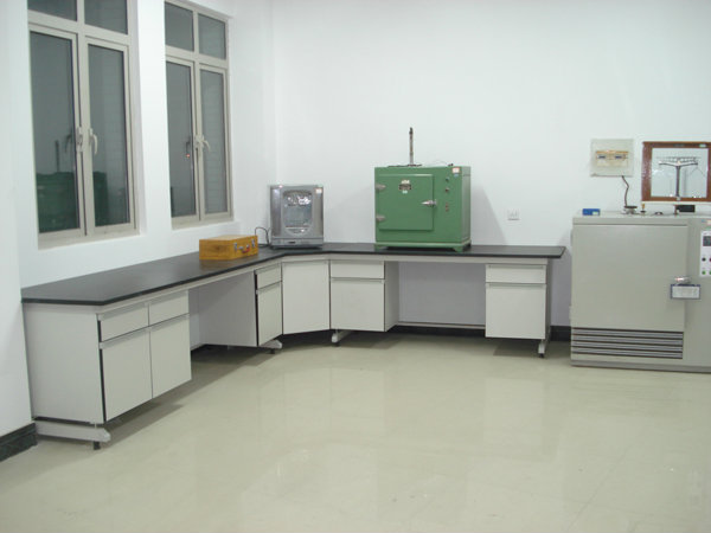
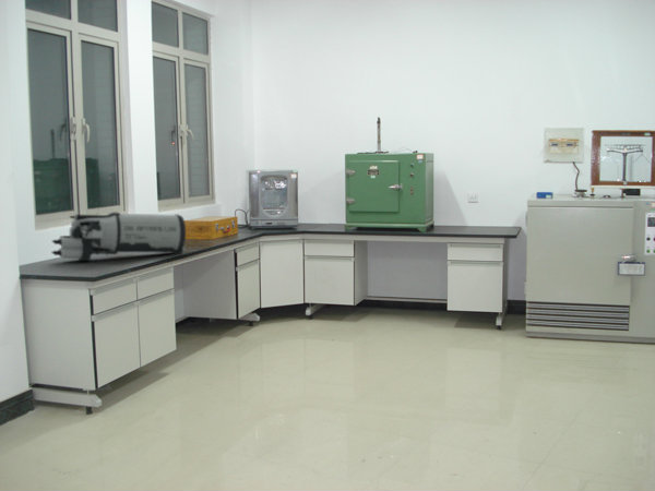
+ laboratory equipment [51,211,187,262]
